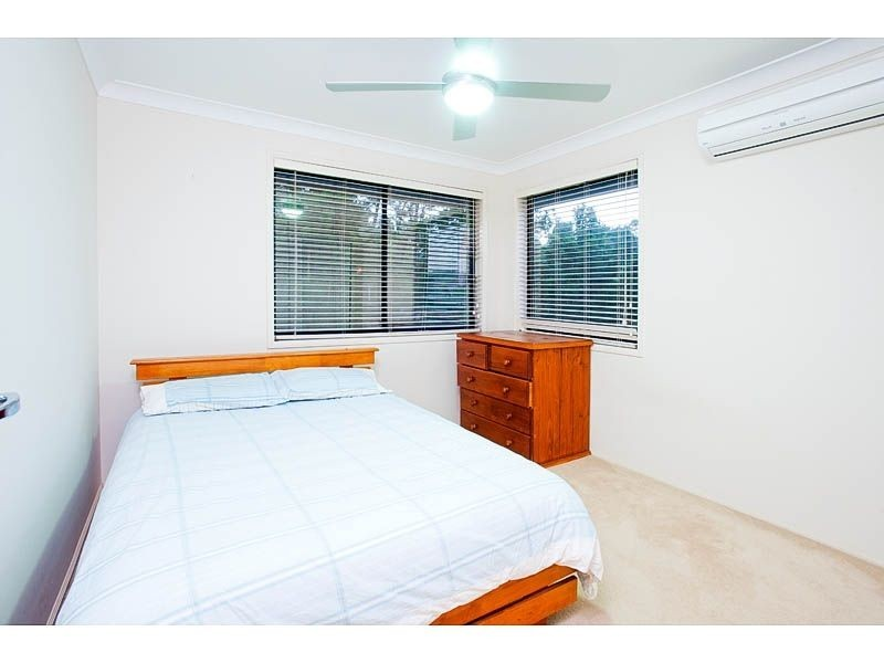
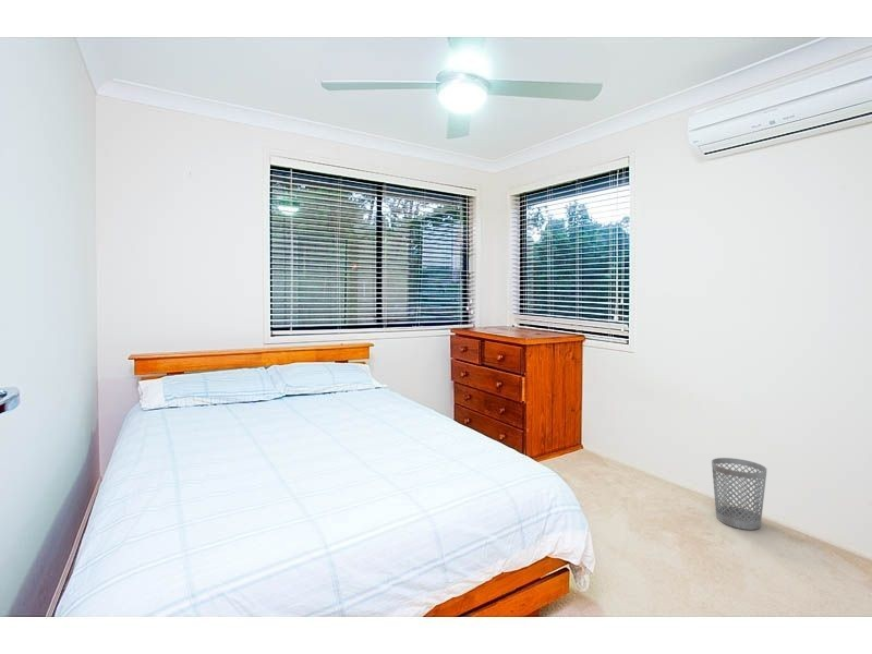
+ wastebasket [711,457,768,531]
